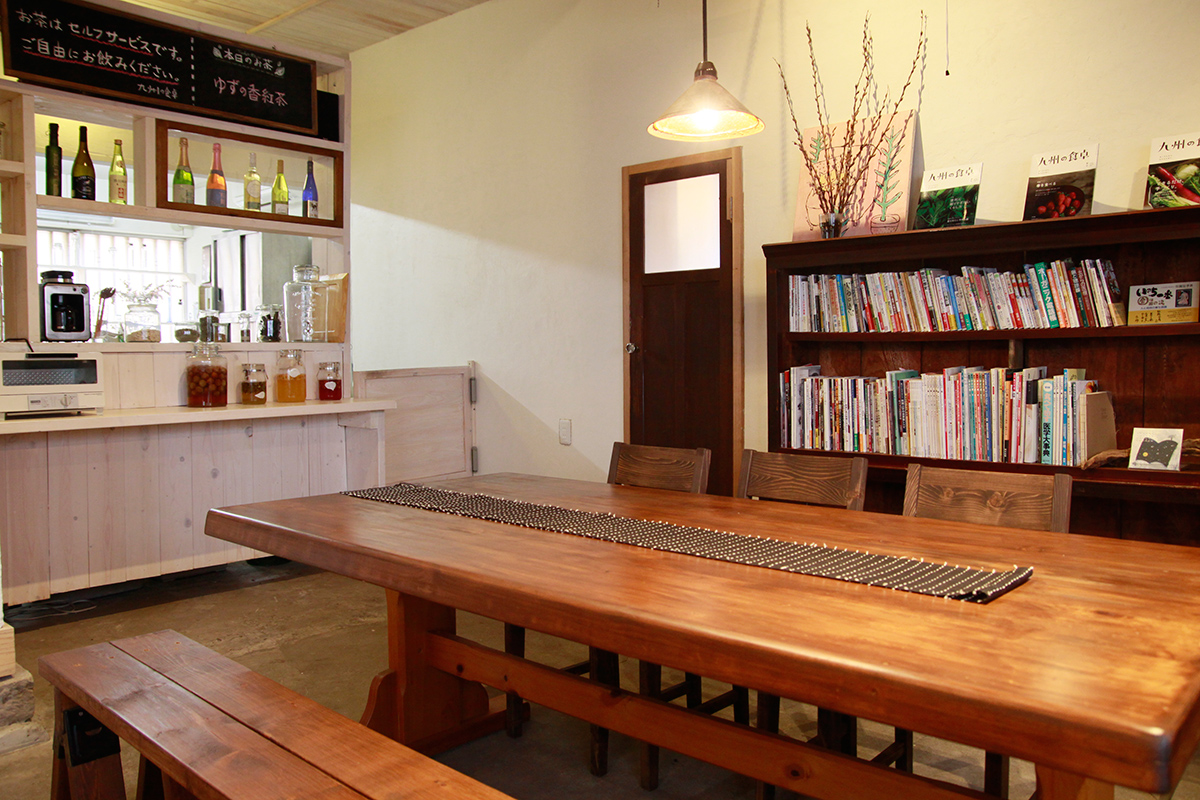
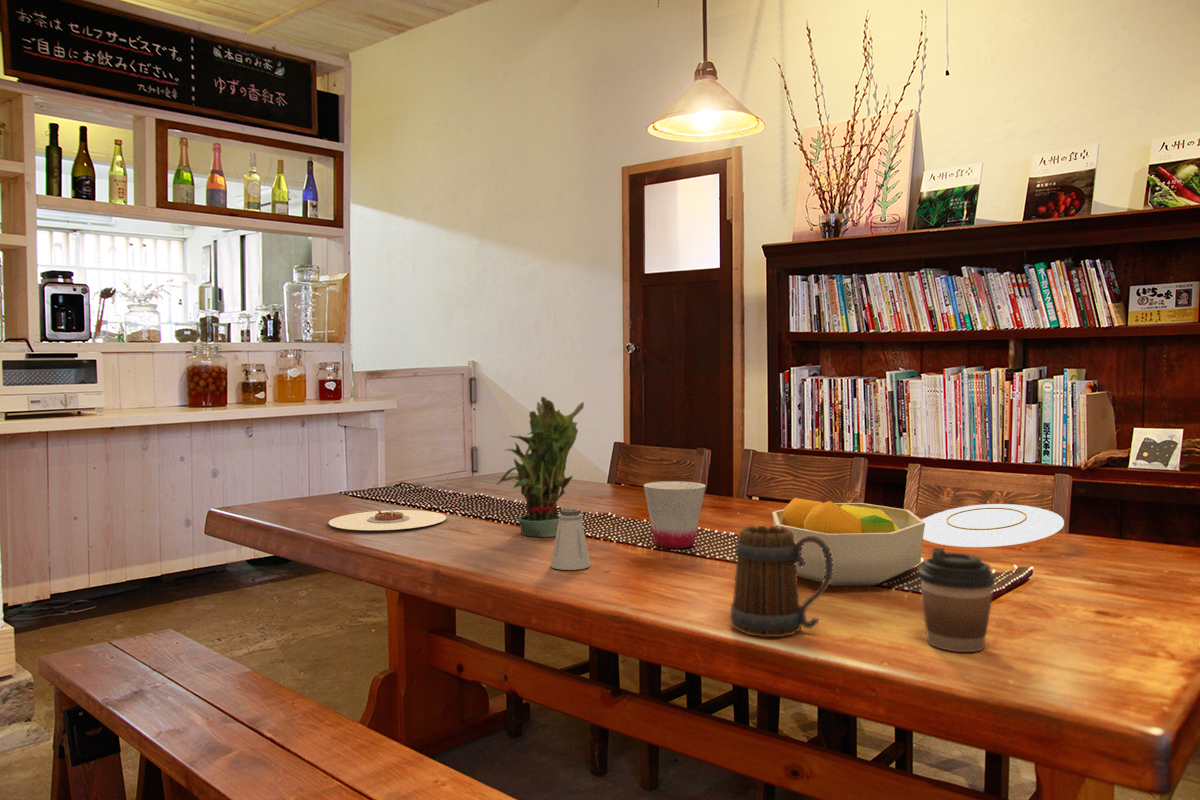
+ mug [729,525,833,638]
+ plate [921,503,1065,548]
+ saltshaker [550,508,591,571]
+ potted plant [495,395,585,538]
+ cup [643,480,707,549]
+ fruit bowl [771,497,925,587]
+ coffee cup [918,547,996,653]
+ plate [328,508,447,531]
